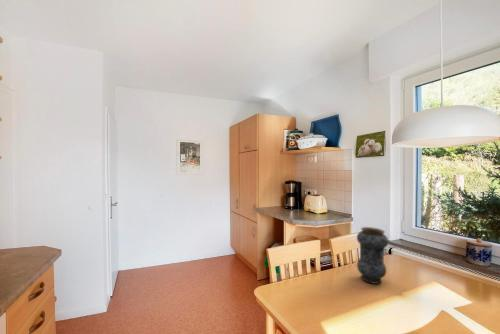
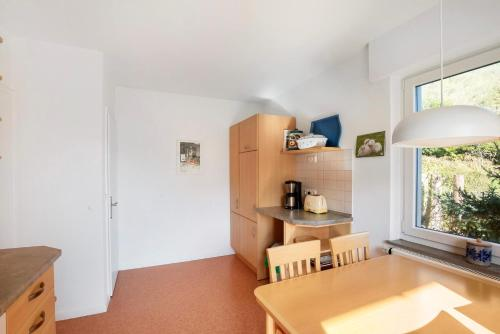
- vase [356,226,390,285]
